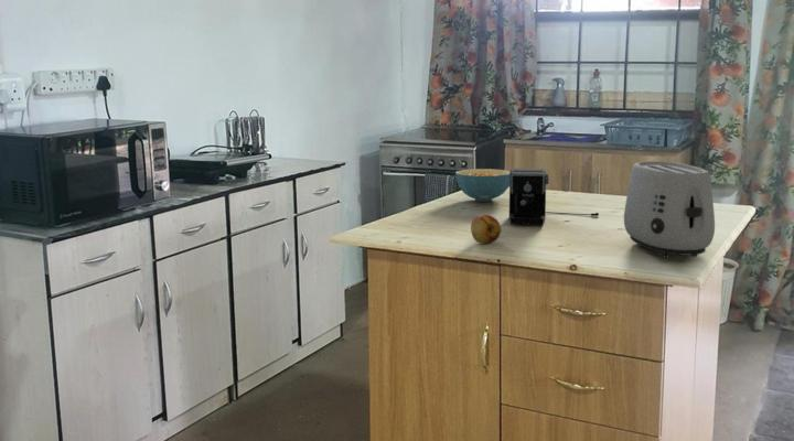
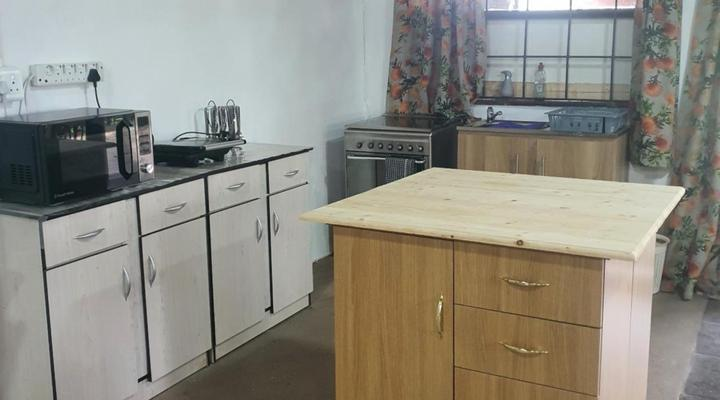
- toaster [623,160,716,259]
- fruit [470,214,502,245]
- coffee maker [508,168,600,226]
- cereal bowl [454,168,511,203]
